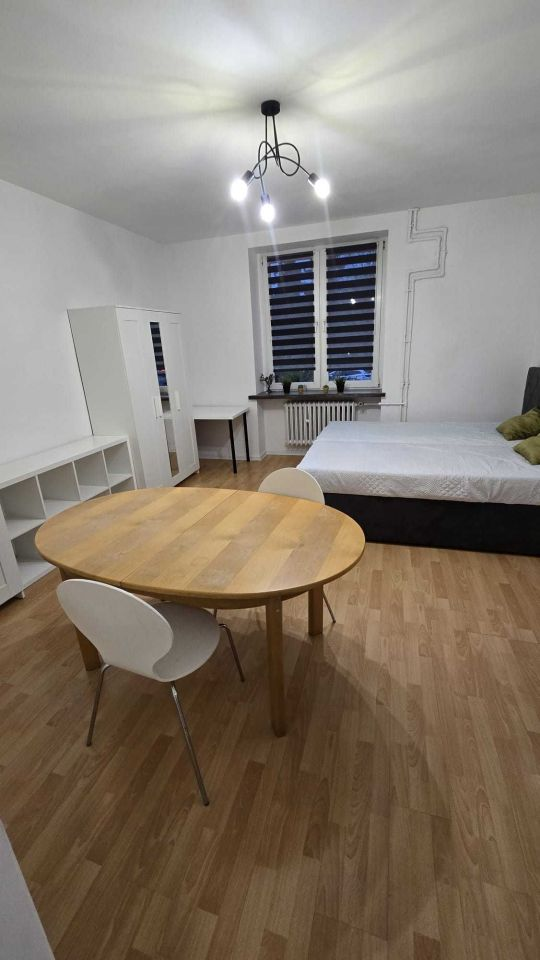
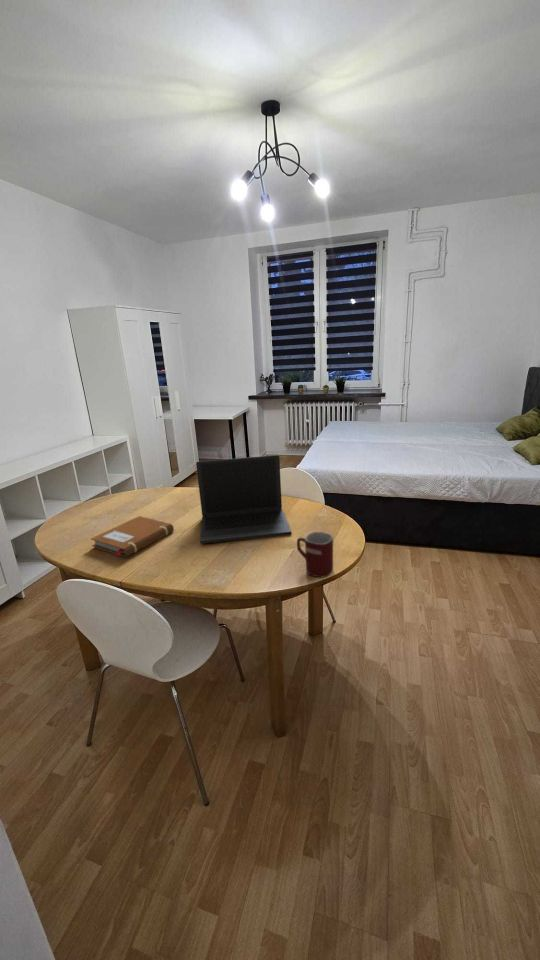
+ mug [296,531,334,578]
+ laptop [195,454,292,544]
+ notebook [90,515,175,558]
